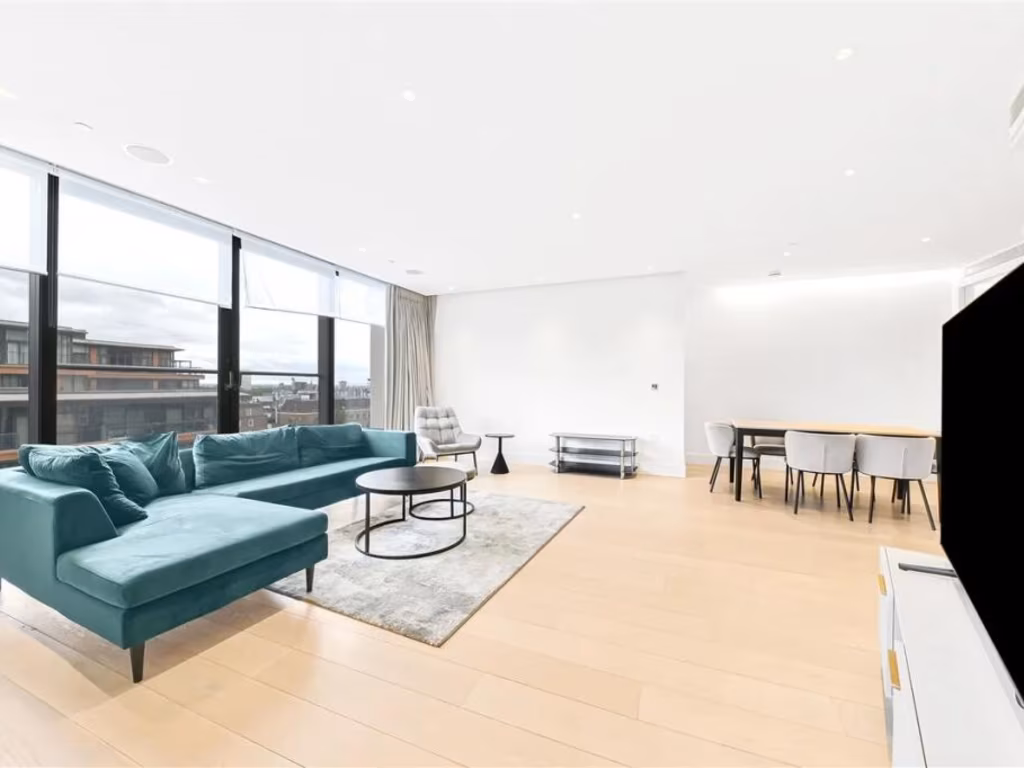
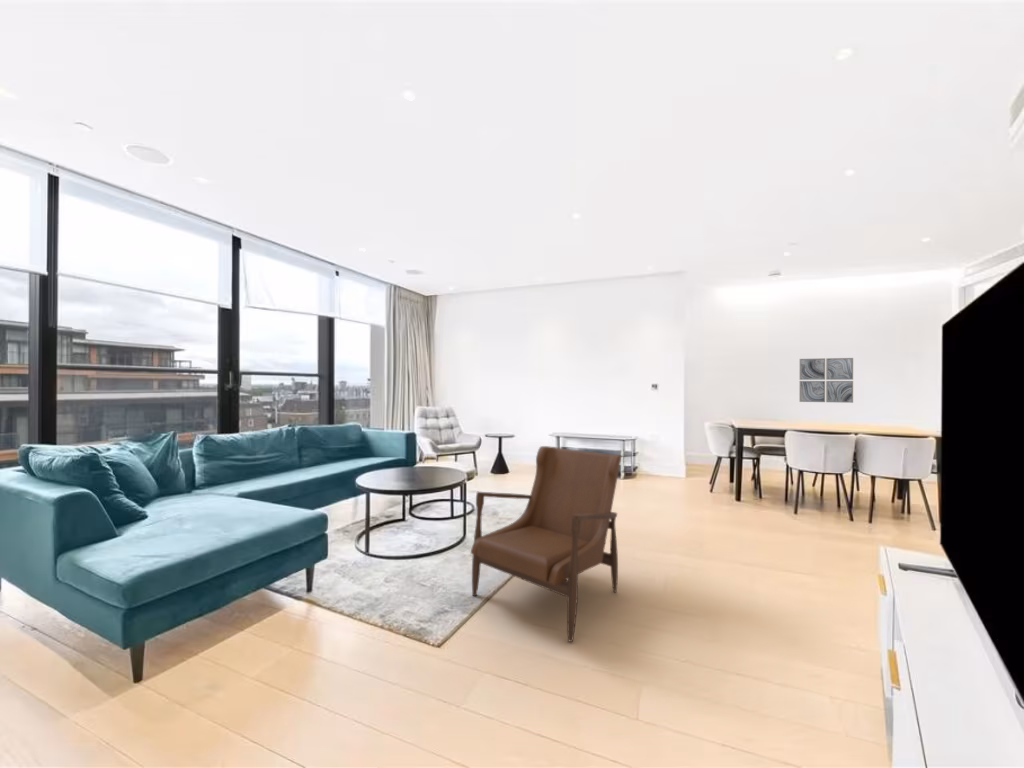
+ armchair [470,445,623,643]
+ wall art [798,357,854,404]
